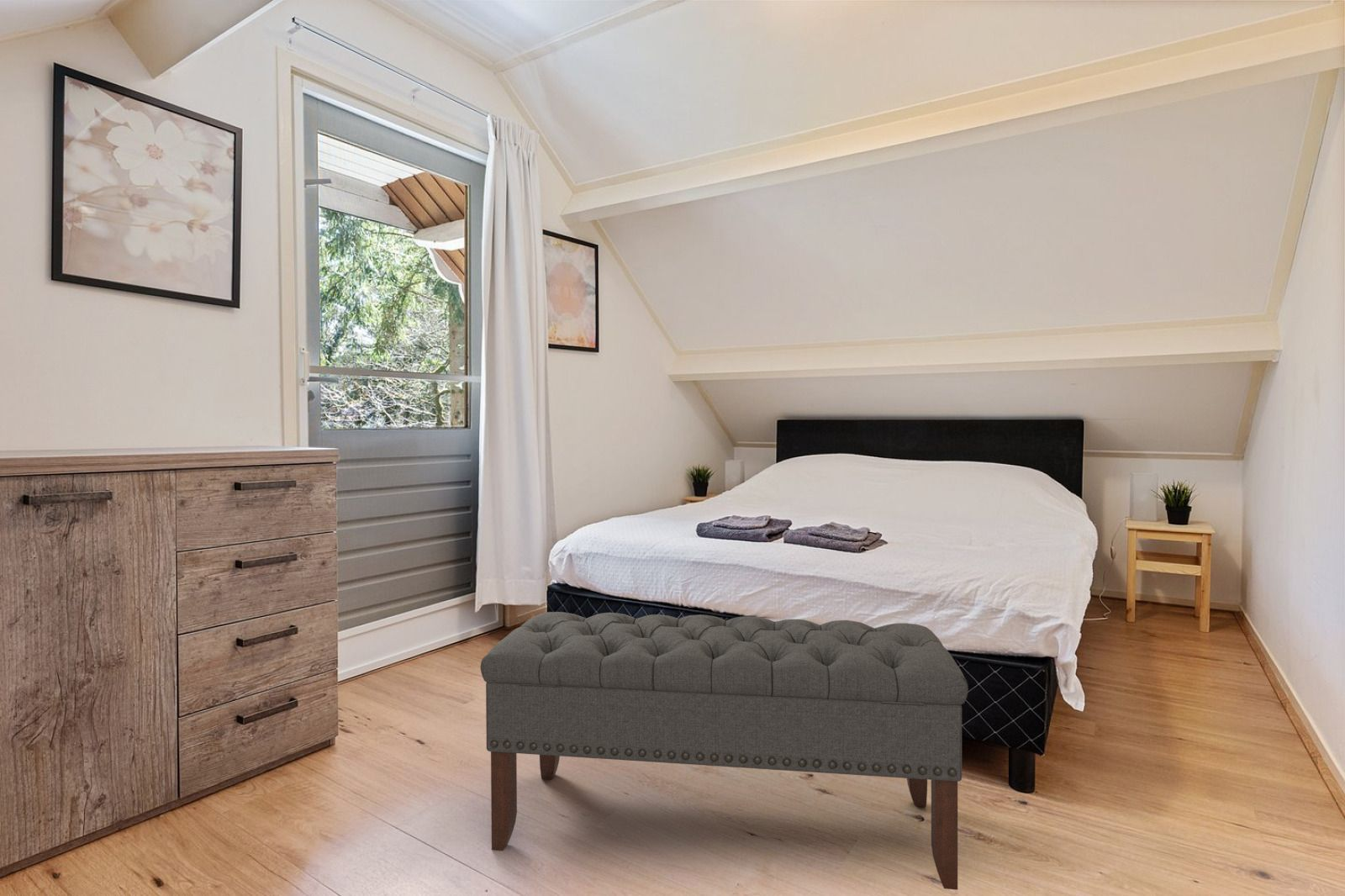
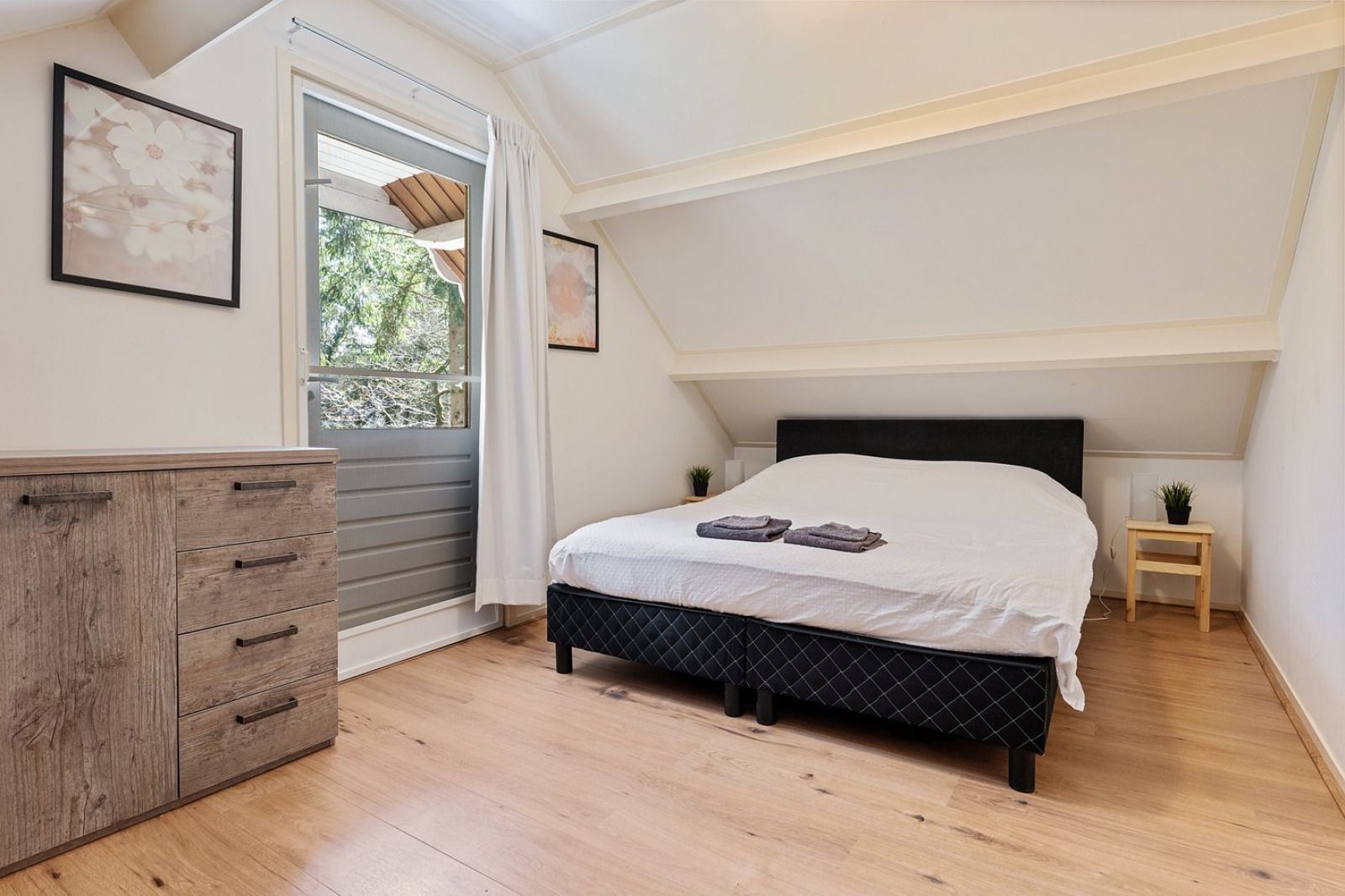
- bench [480,611,969,890]
